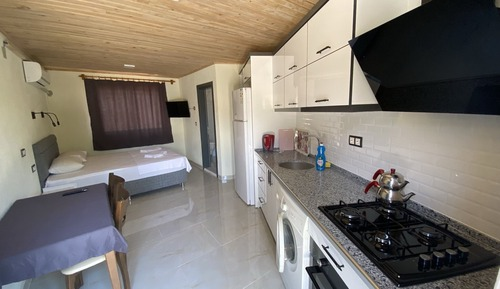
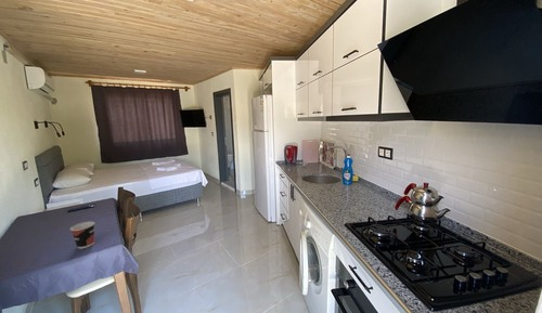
+ cup [69,221,95,249]
